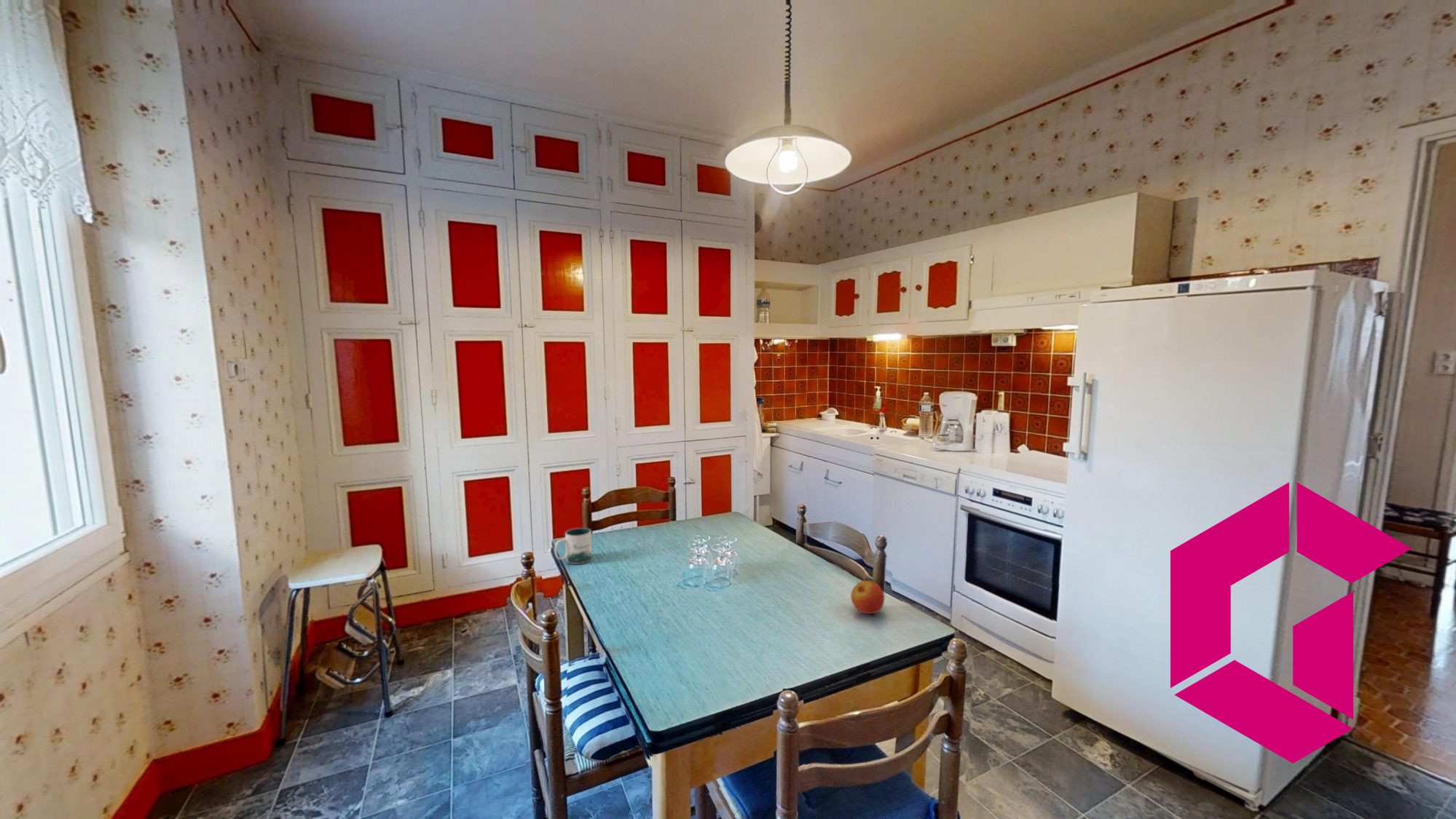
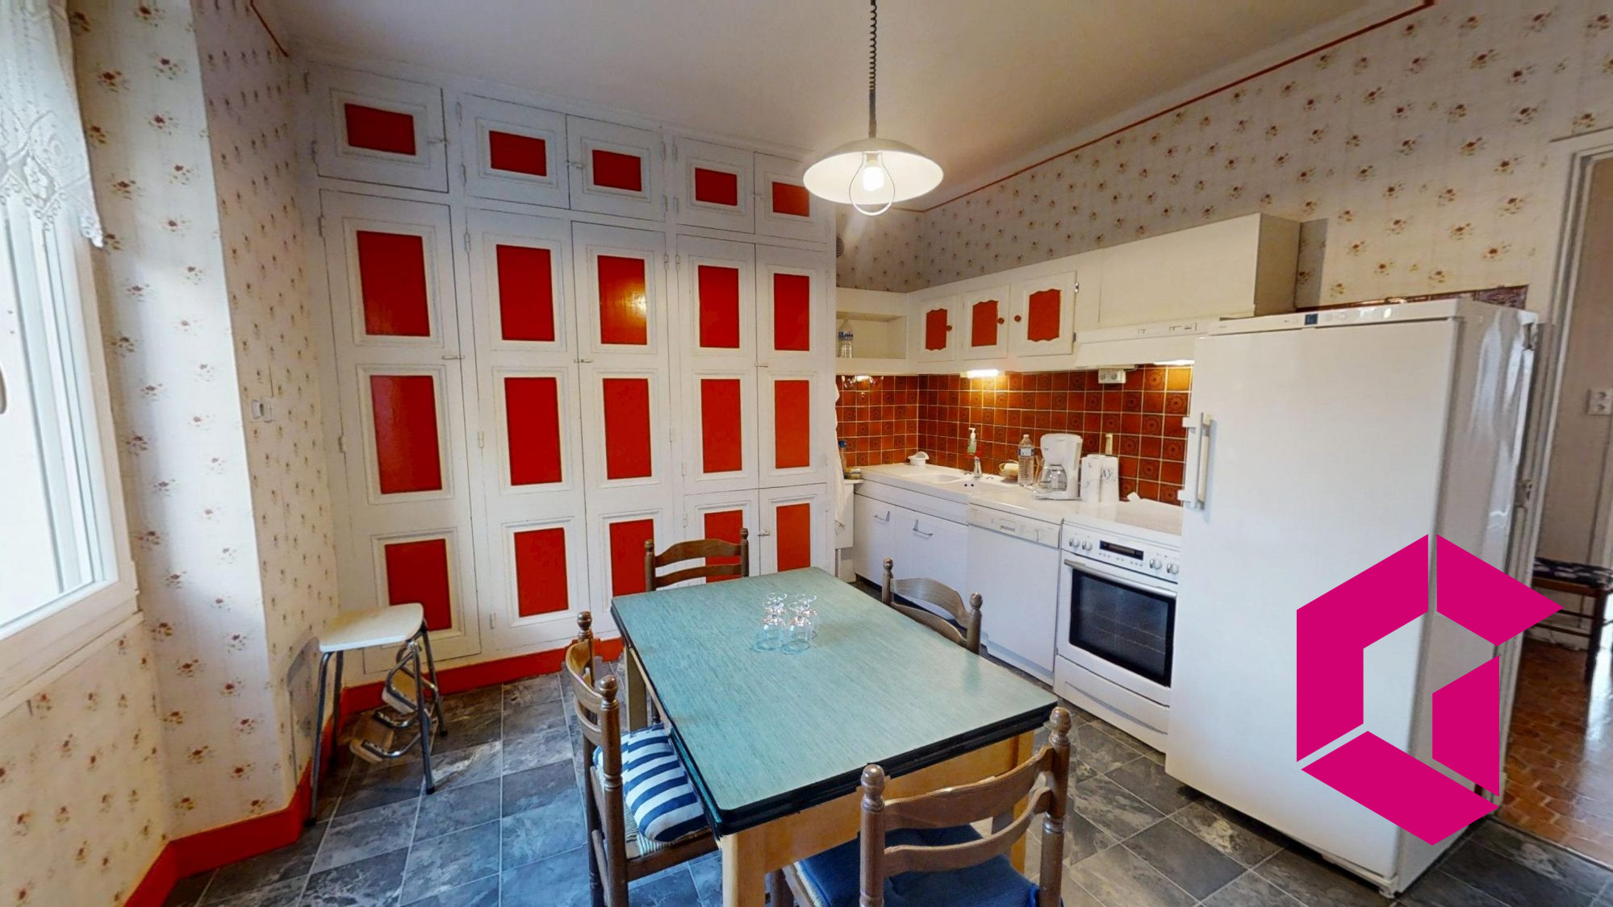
- mug [554,527,593,565]
- apple [850,580,885,614]
